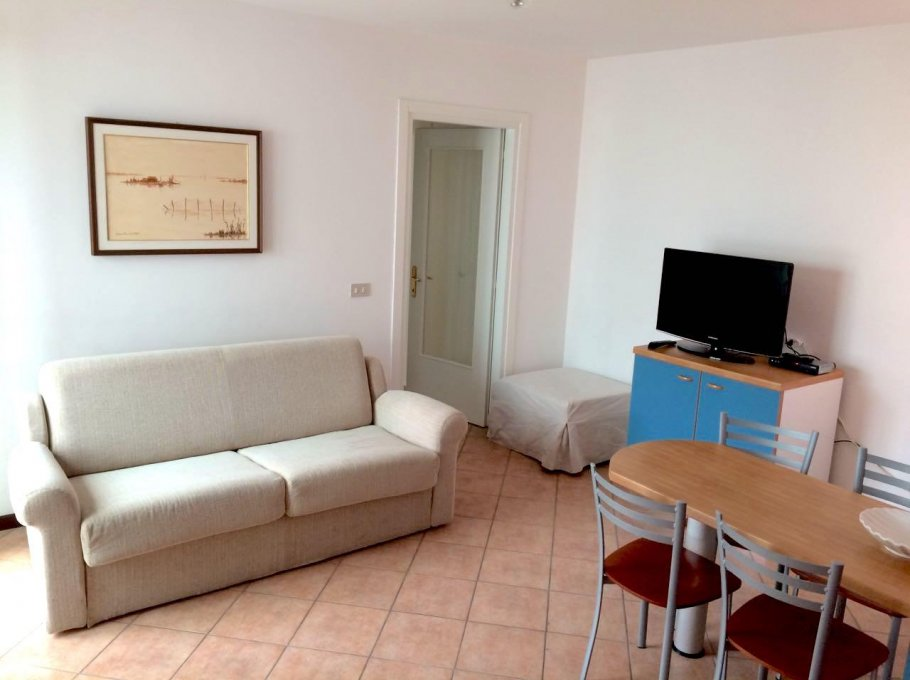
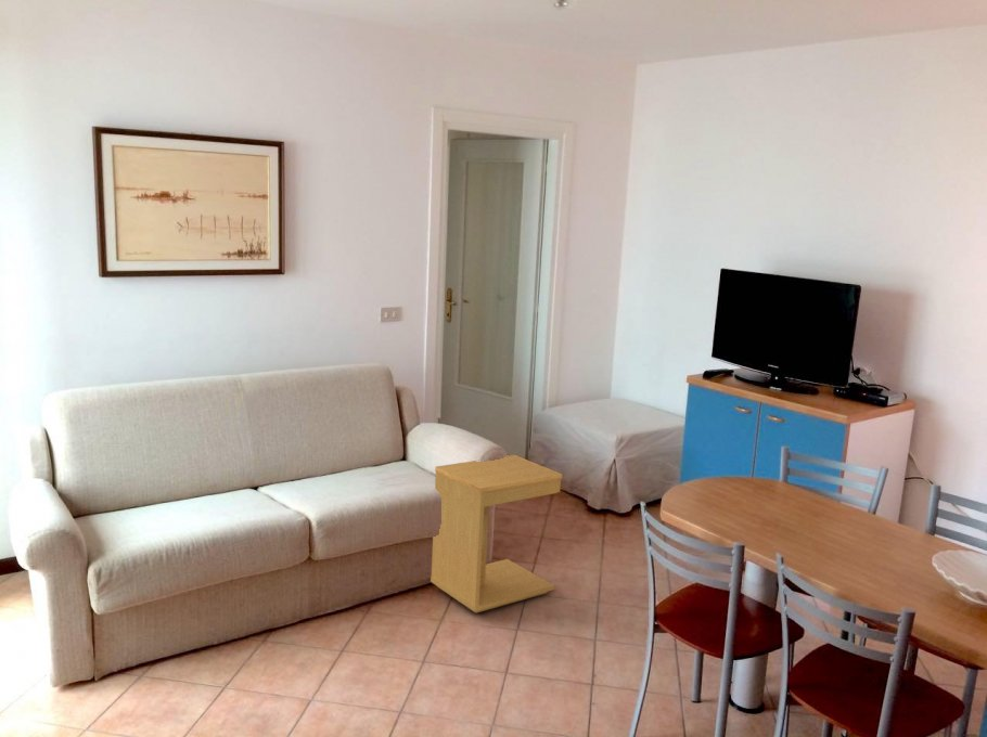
+ side table [430,454,563,615]
